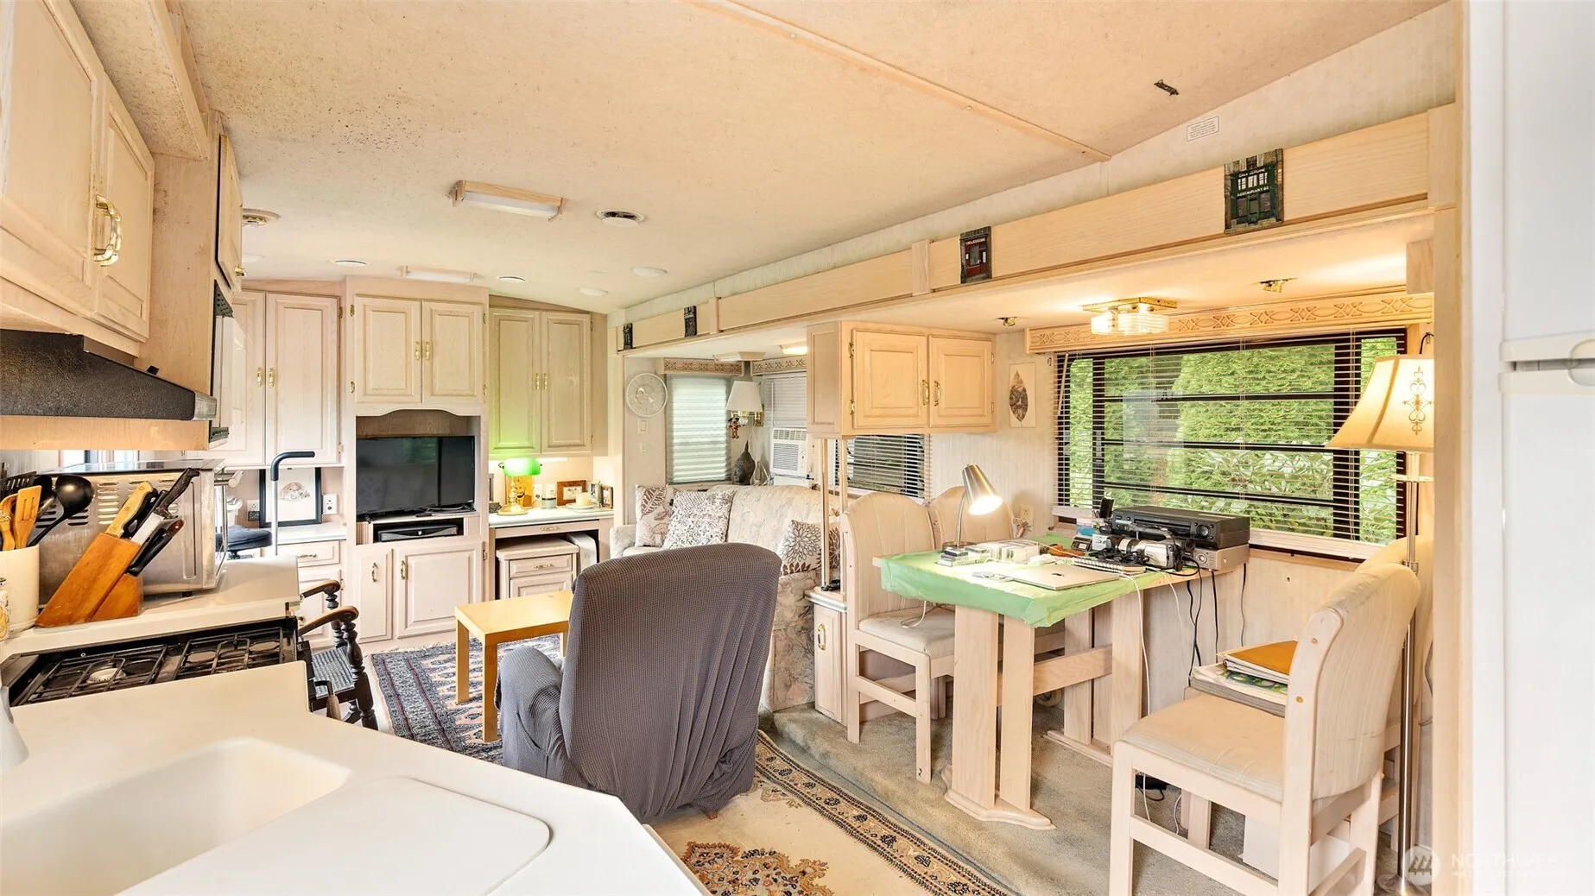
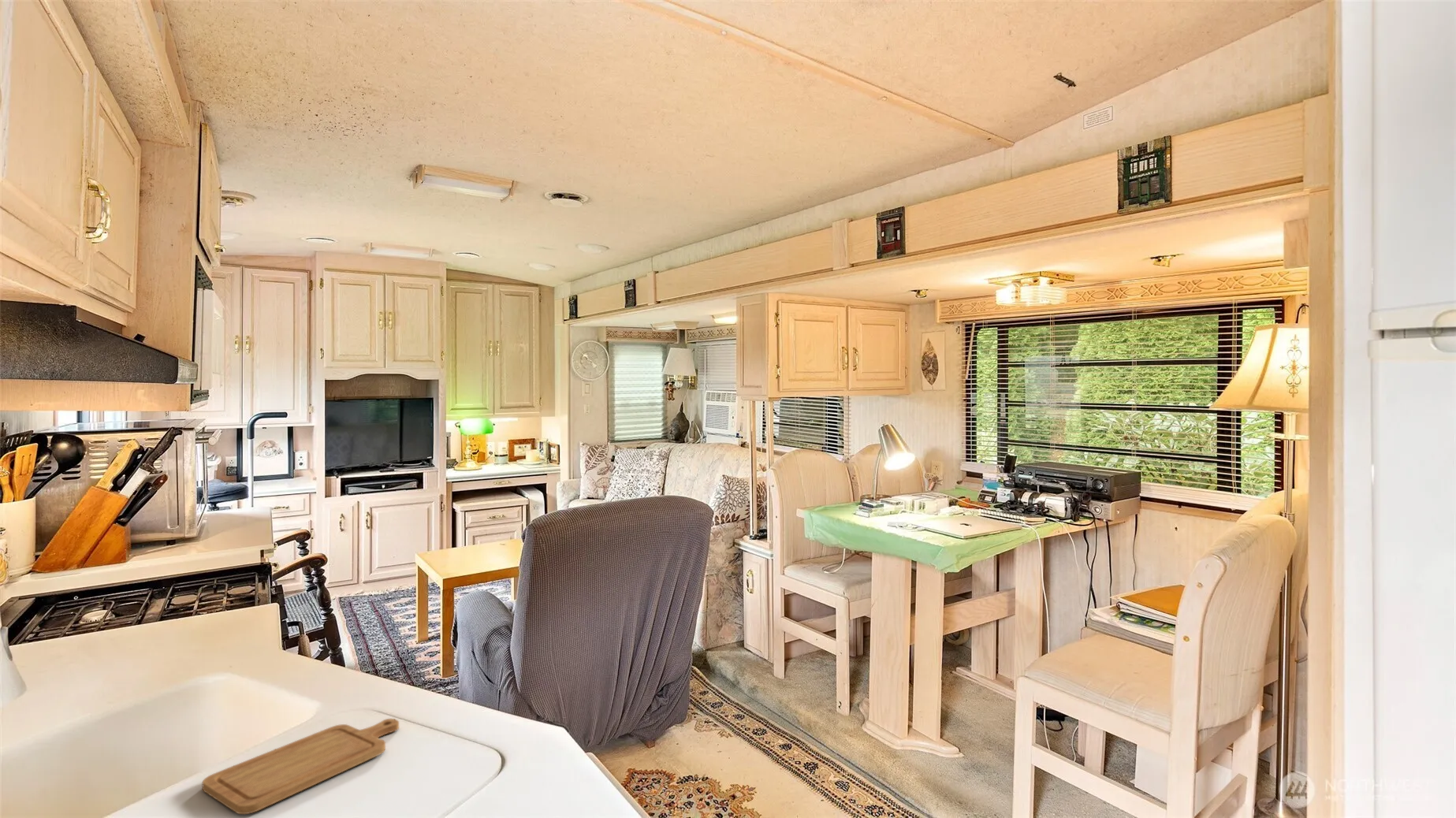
+ chopping board [202,718,400,815]
